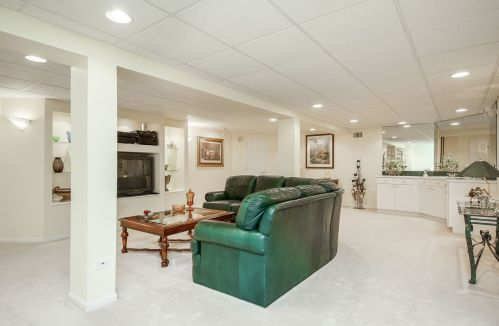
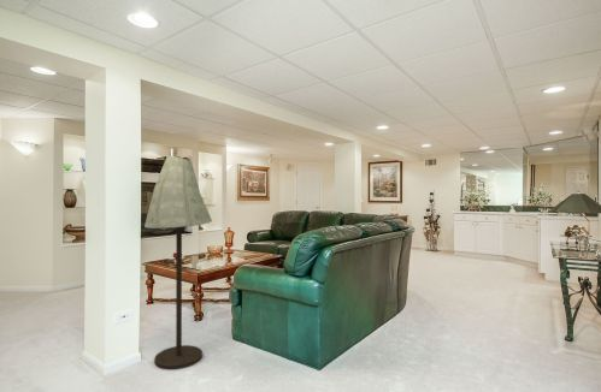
+ floor lamp [143,155,213,370]
